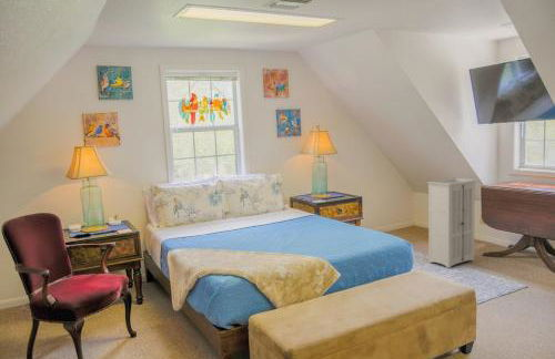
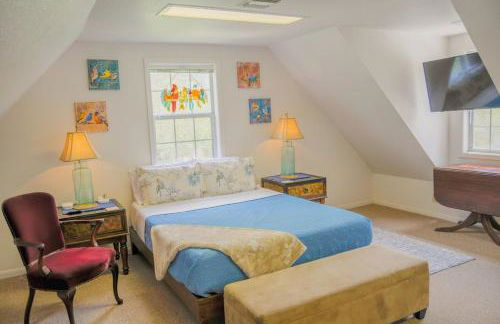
- storage cabinet [426,176,480,269]
